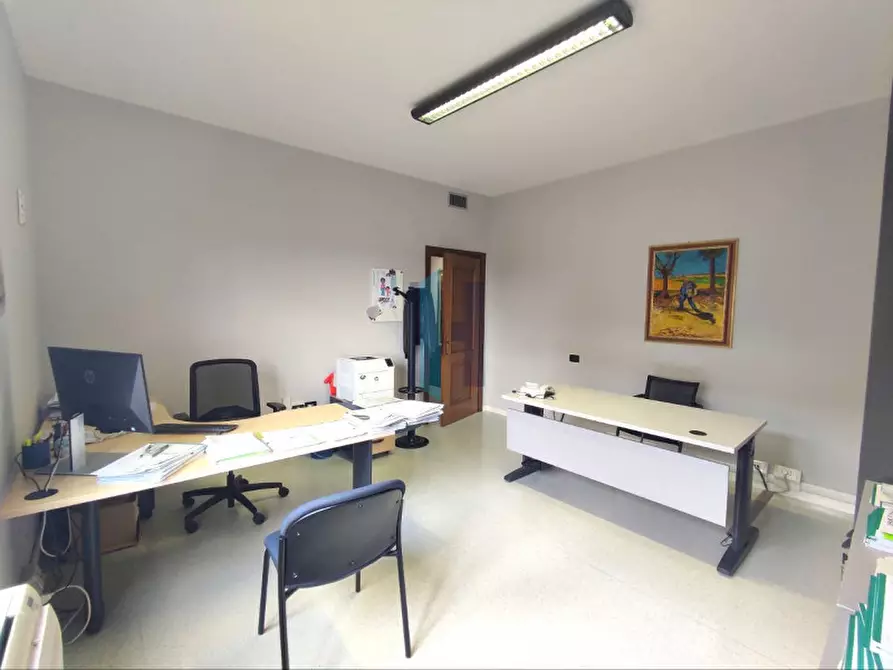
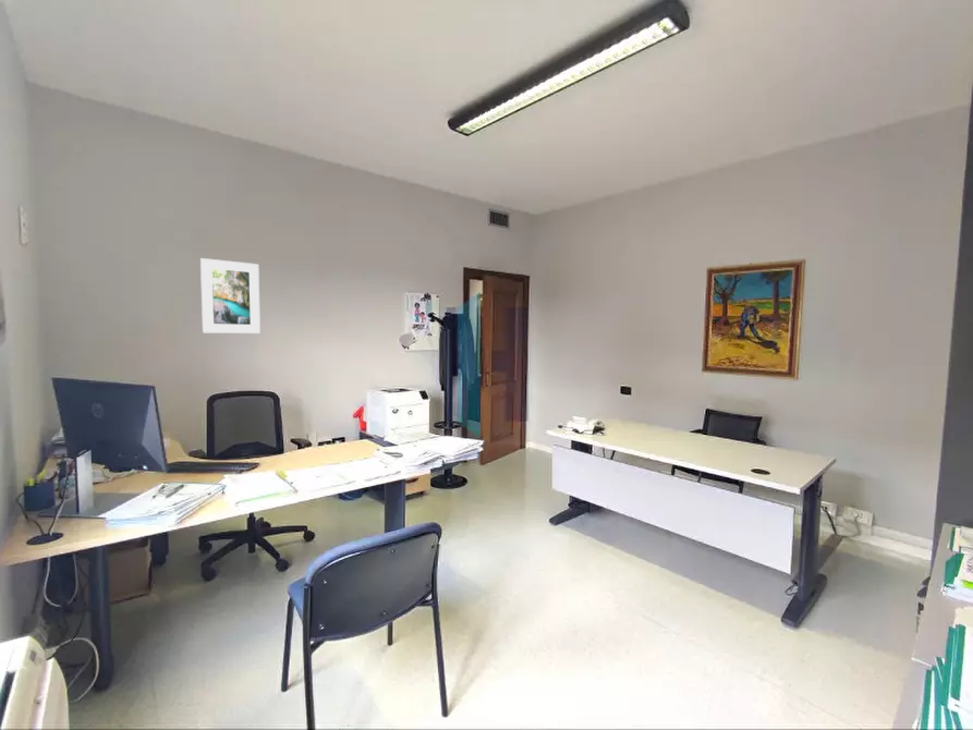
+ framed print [199,257,262,334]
